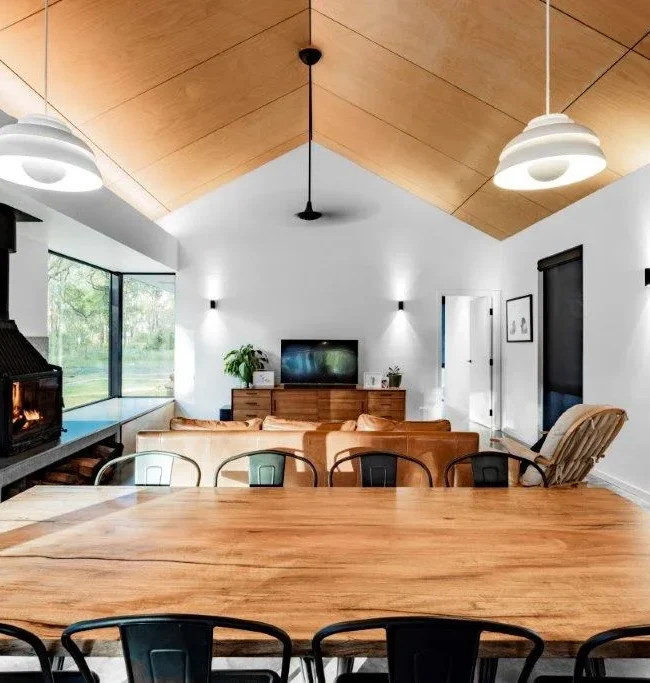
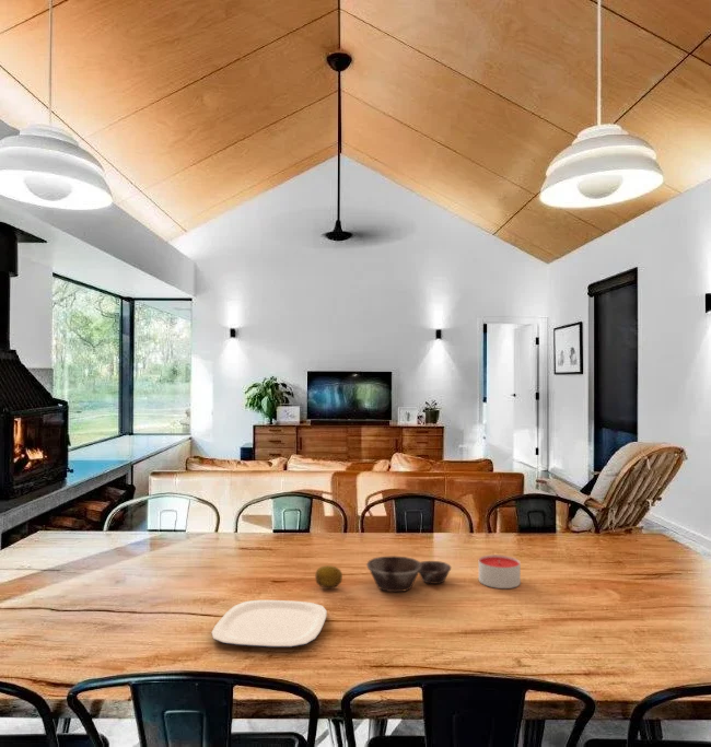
+ bowl [365,555,452,593]
+ plate [211,599,328,649]
+ fruit [314,564,343,588]
+ candle [478,553,522,590]
